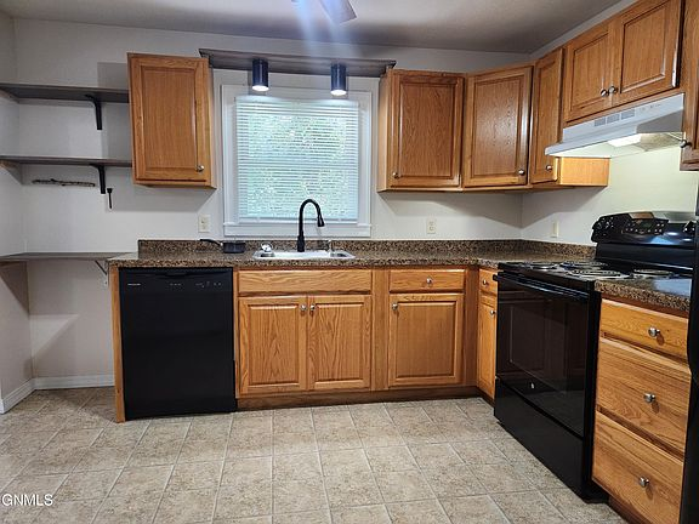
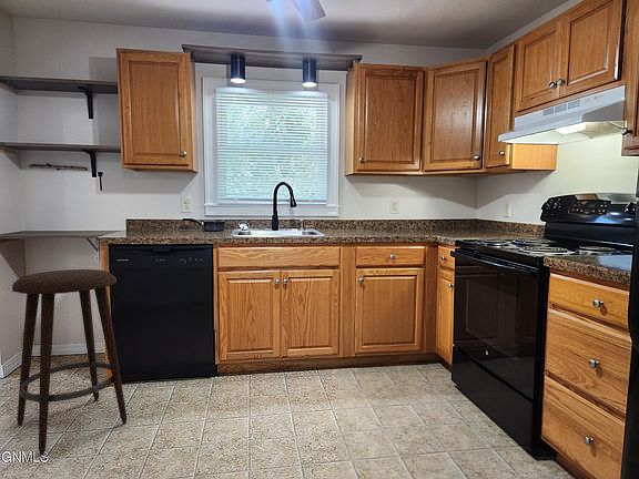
+ stool [11,268,128,456]
